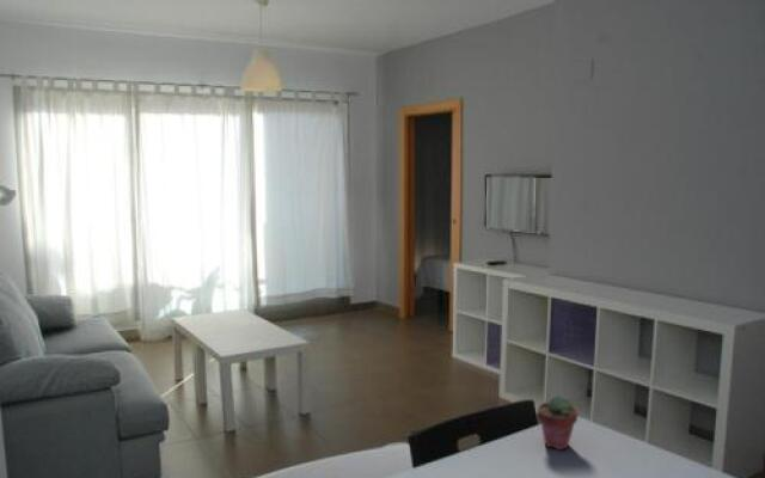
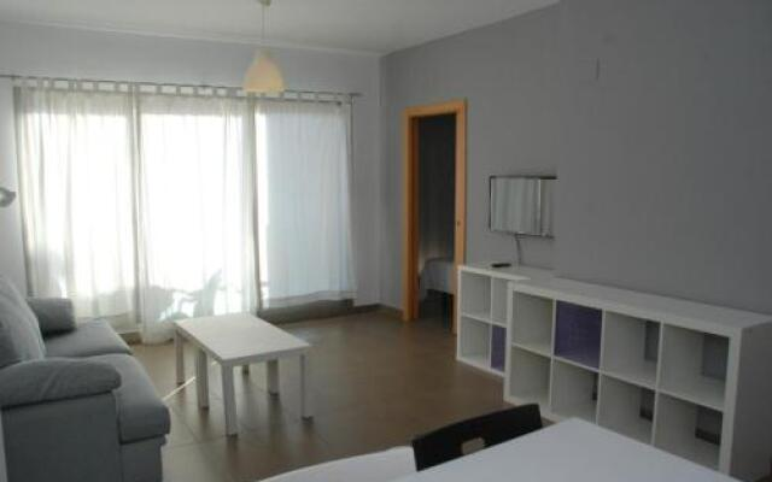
- potted succulent [537,393,579,452]
